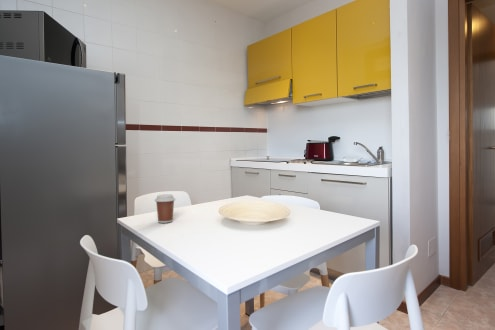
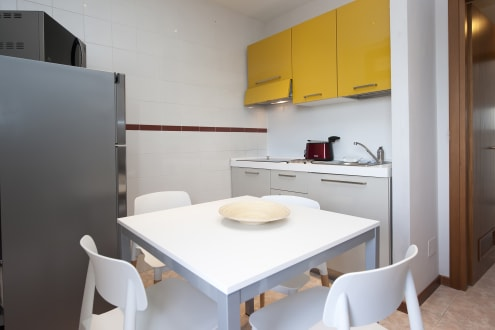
- coffee cup [154,193,176,224]
